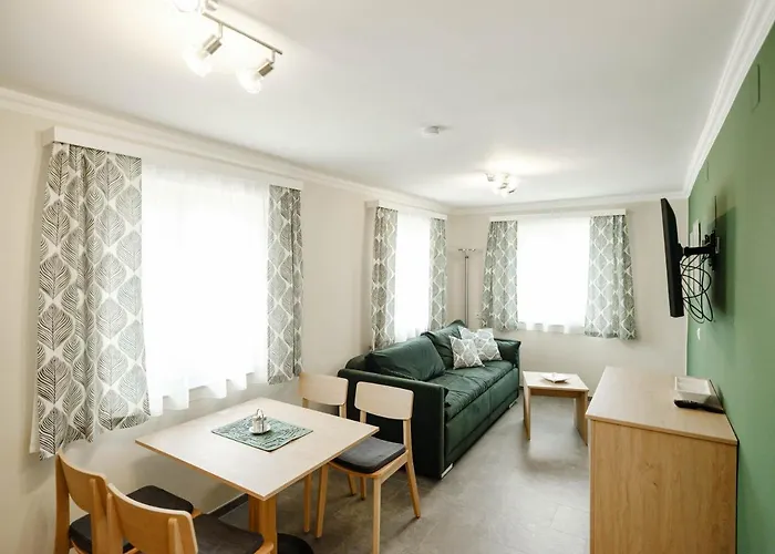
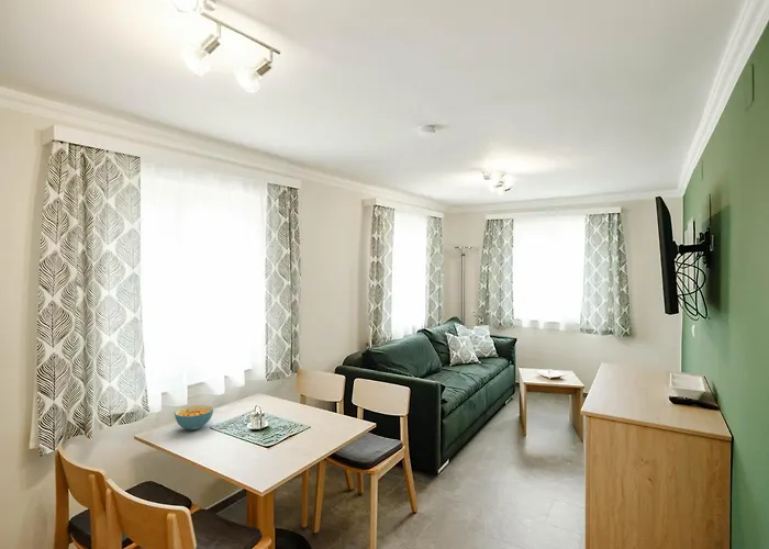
+ cereal bowl [174,404,214,432]
